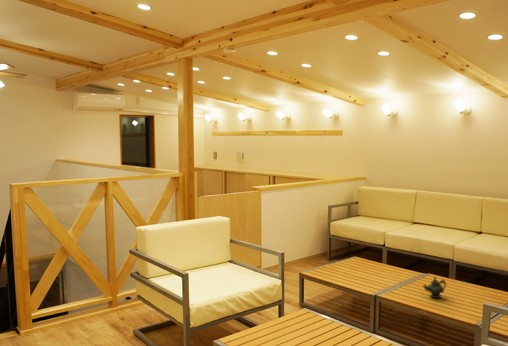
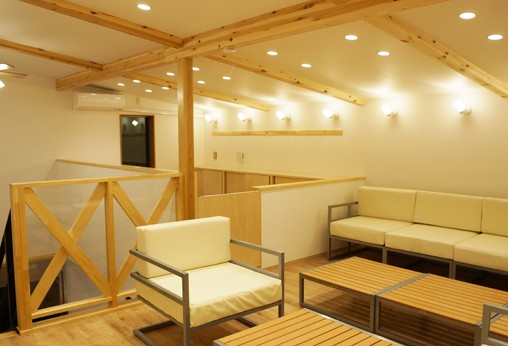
- teapot [422,275,447,299]
